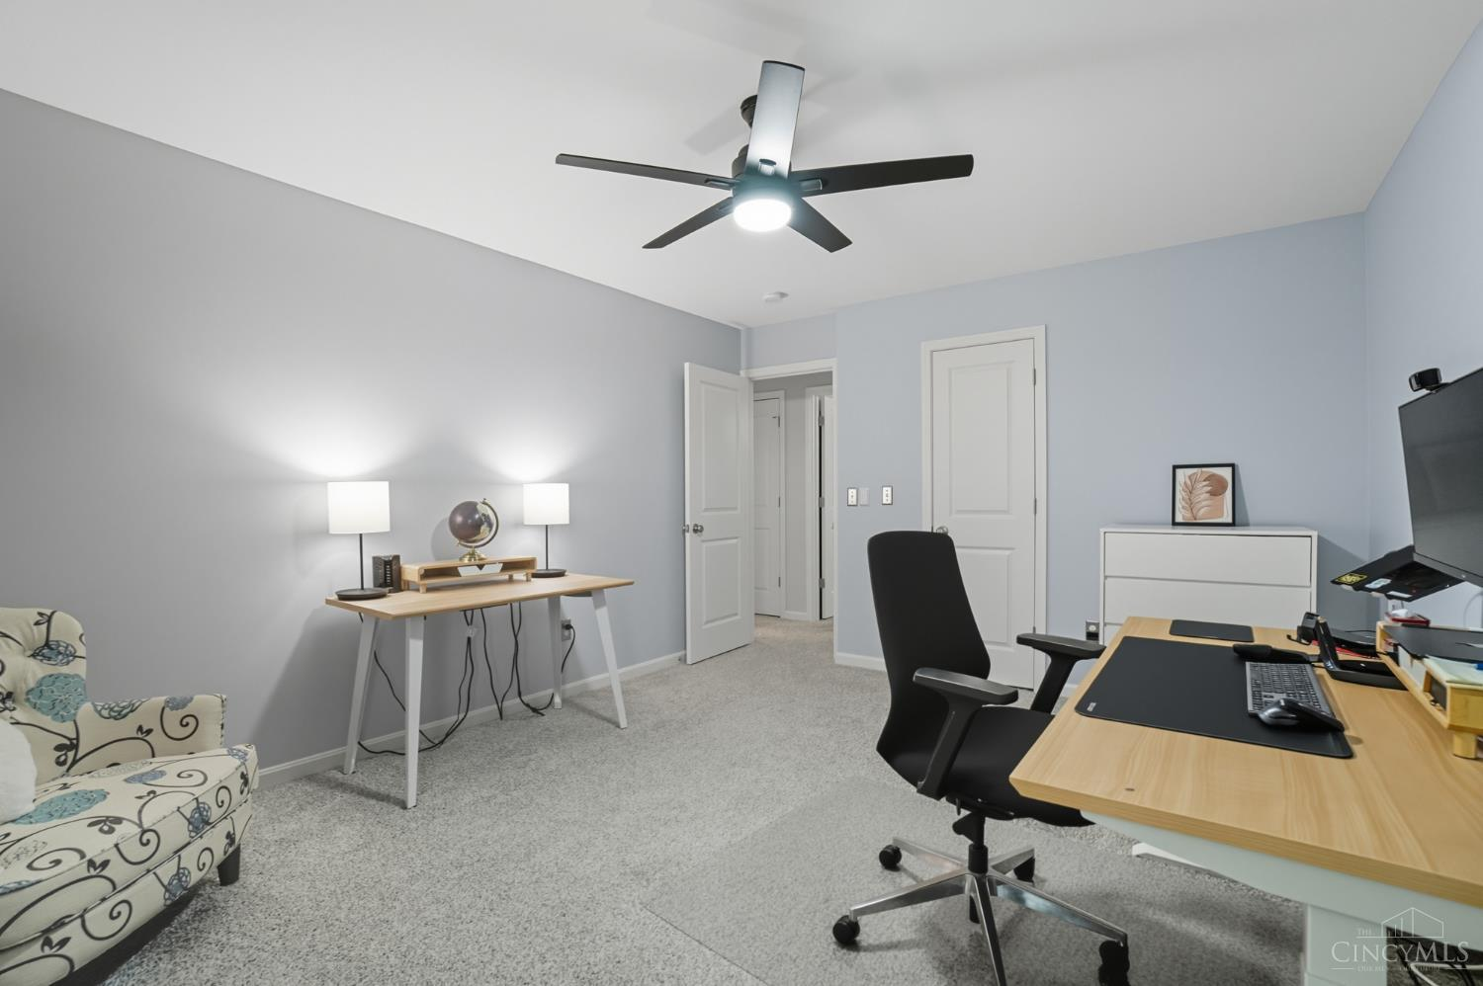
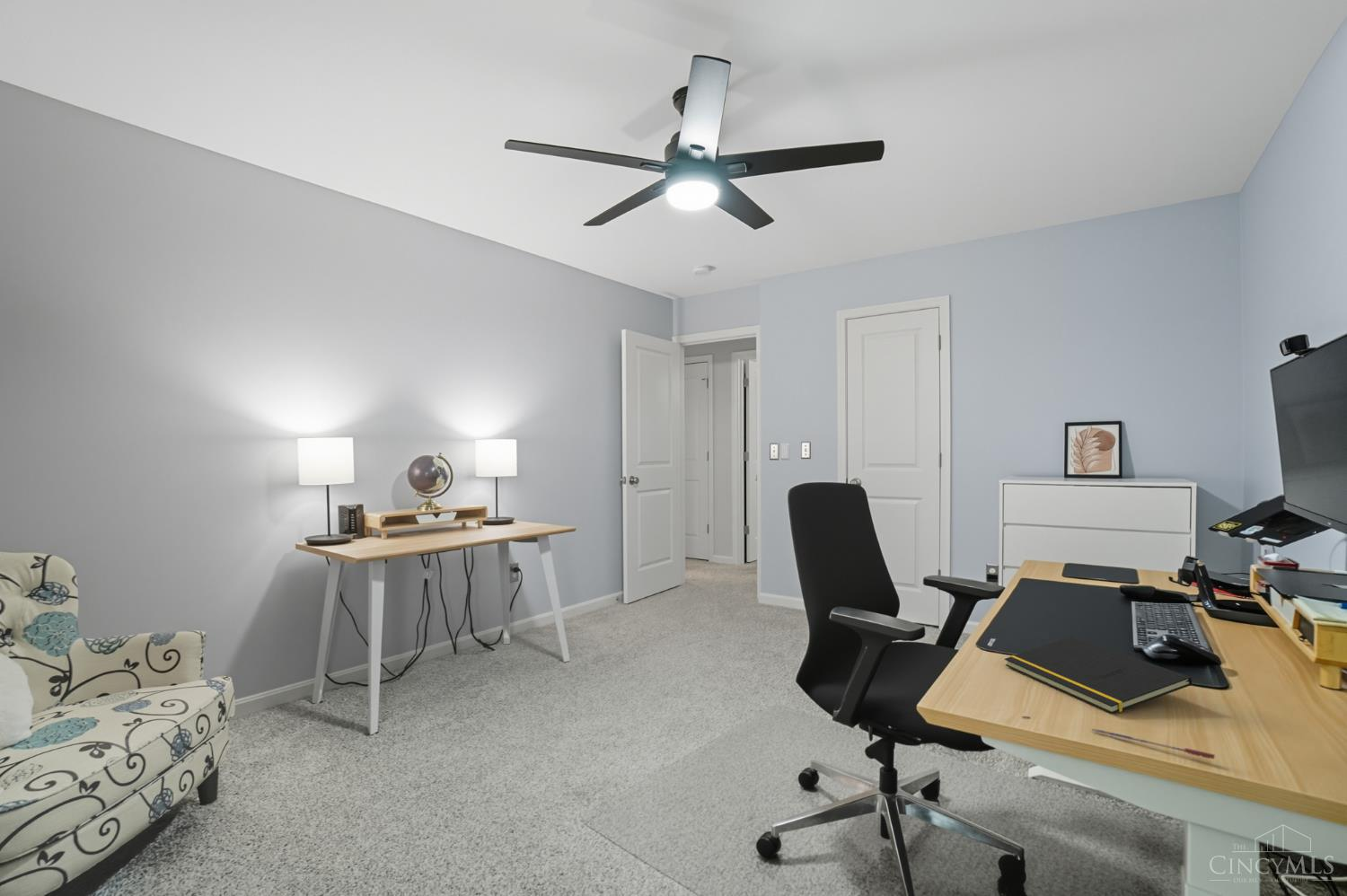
+ pen [1091,728,1216,760]
+ notepad [1004,636,1193,715]
